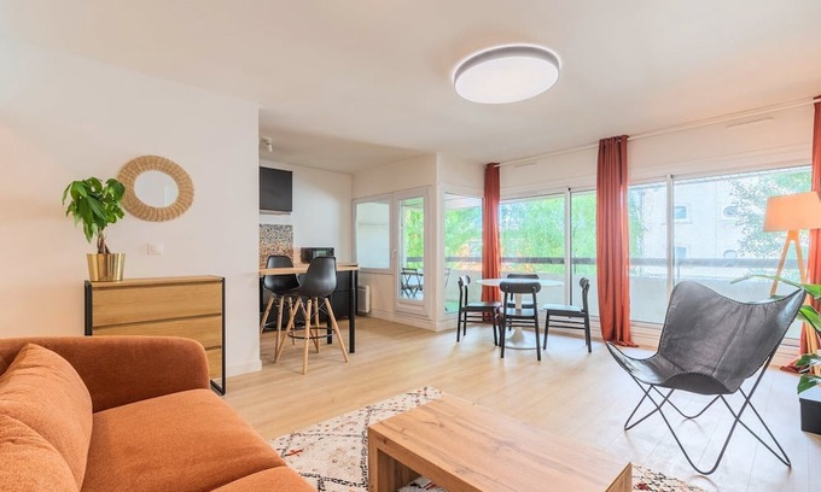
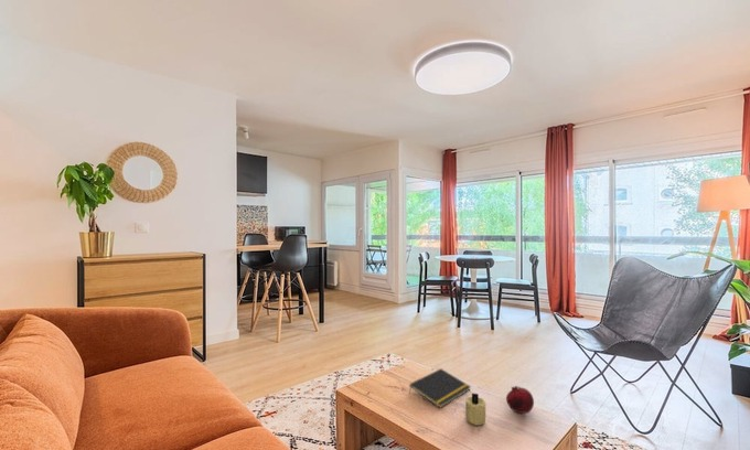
+ notepad [408,367,472,409]
+ candle [464,393,486,427]
+ fruit [505,385,535,415]
